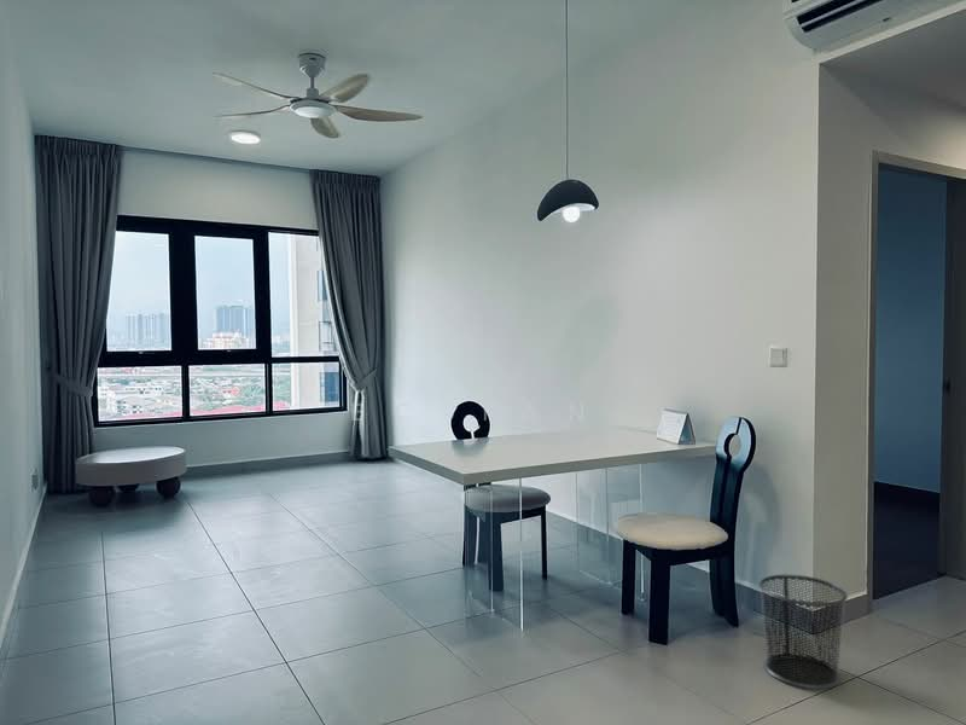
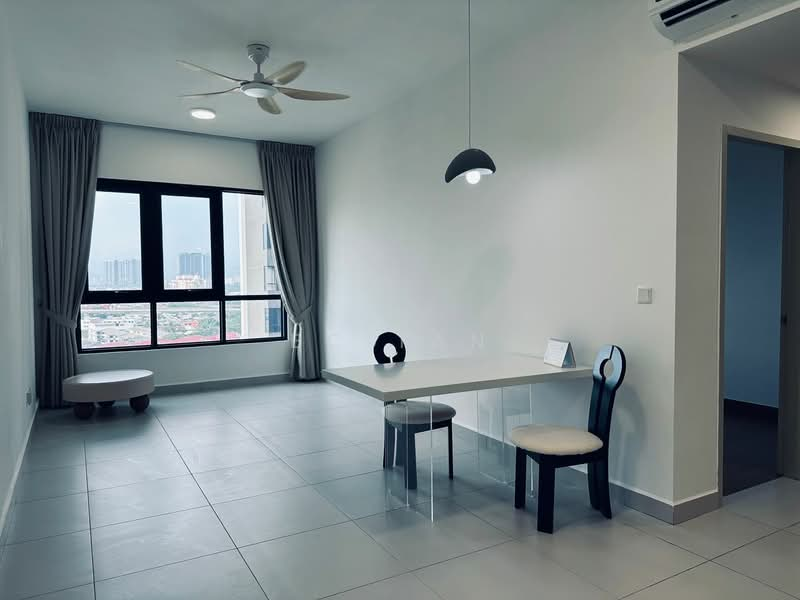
- waste bin [757,574,849,690]
